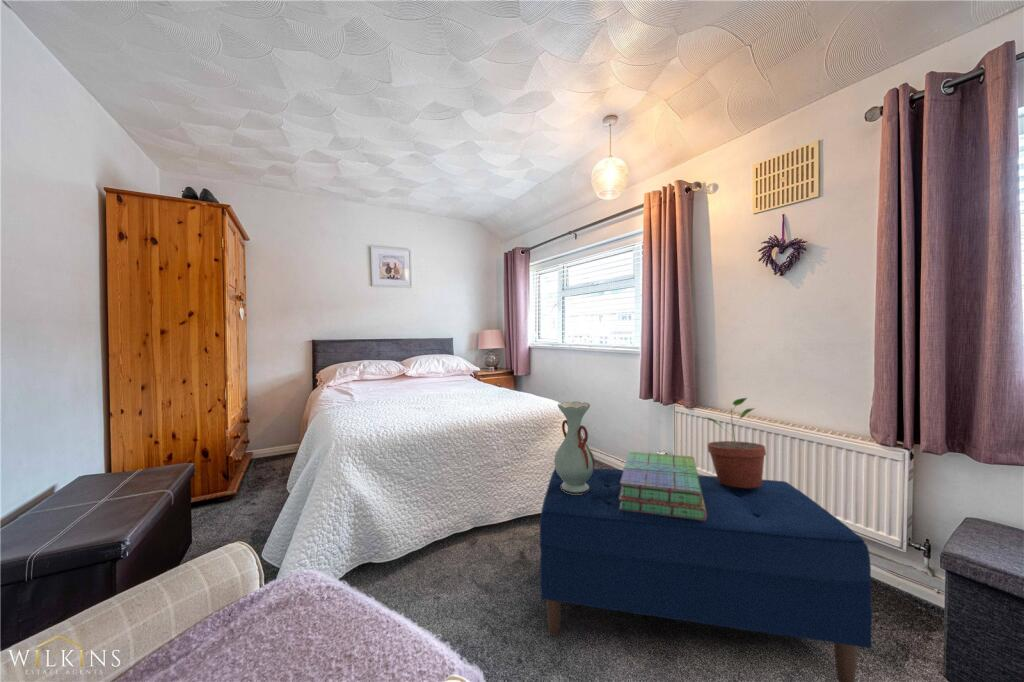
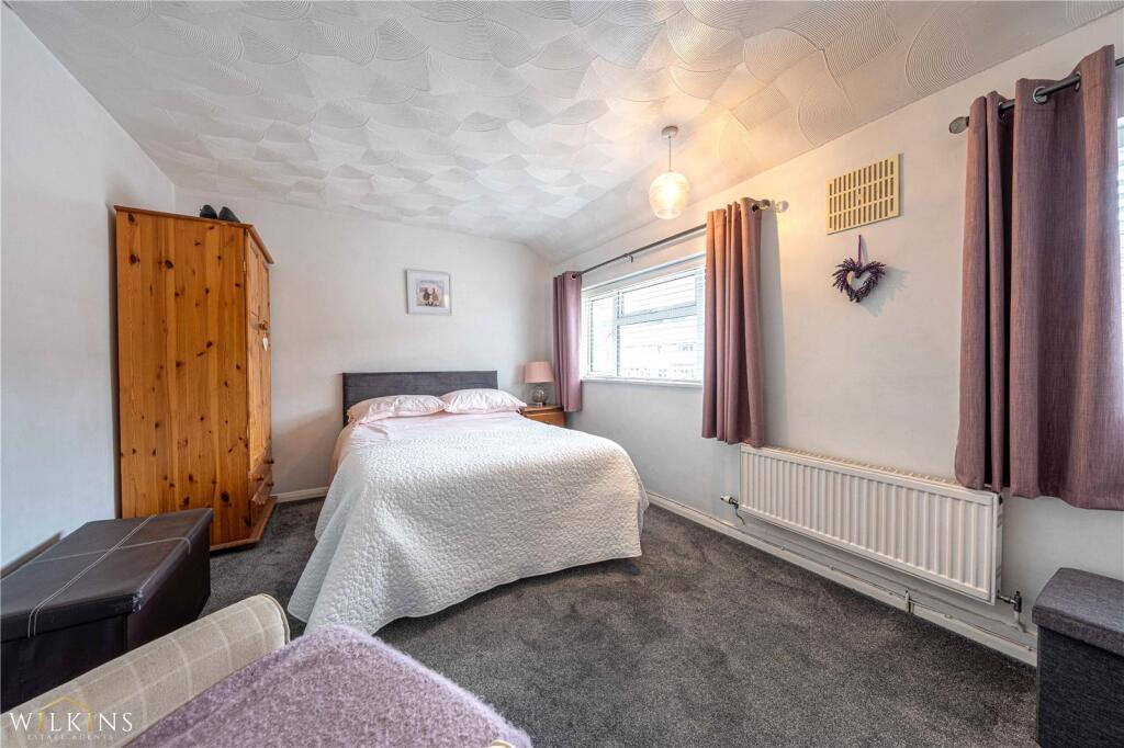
- stack of books [619,451,707,520]
- potted plant [704,397,767,488]
- bench [539,467,873,682]
- decorative vase [553,401,596,494]
